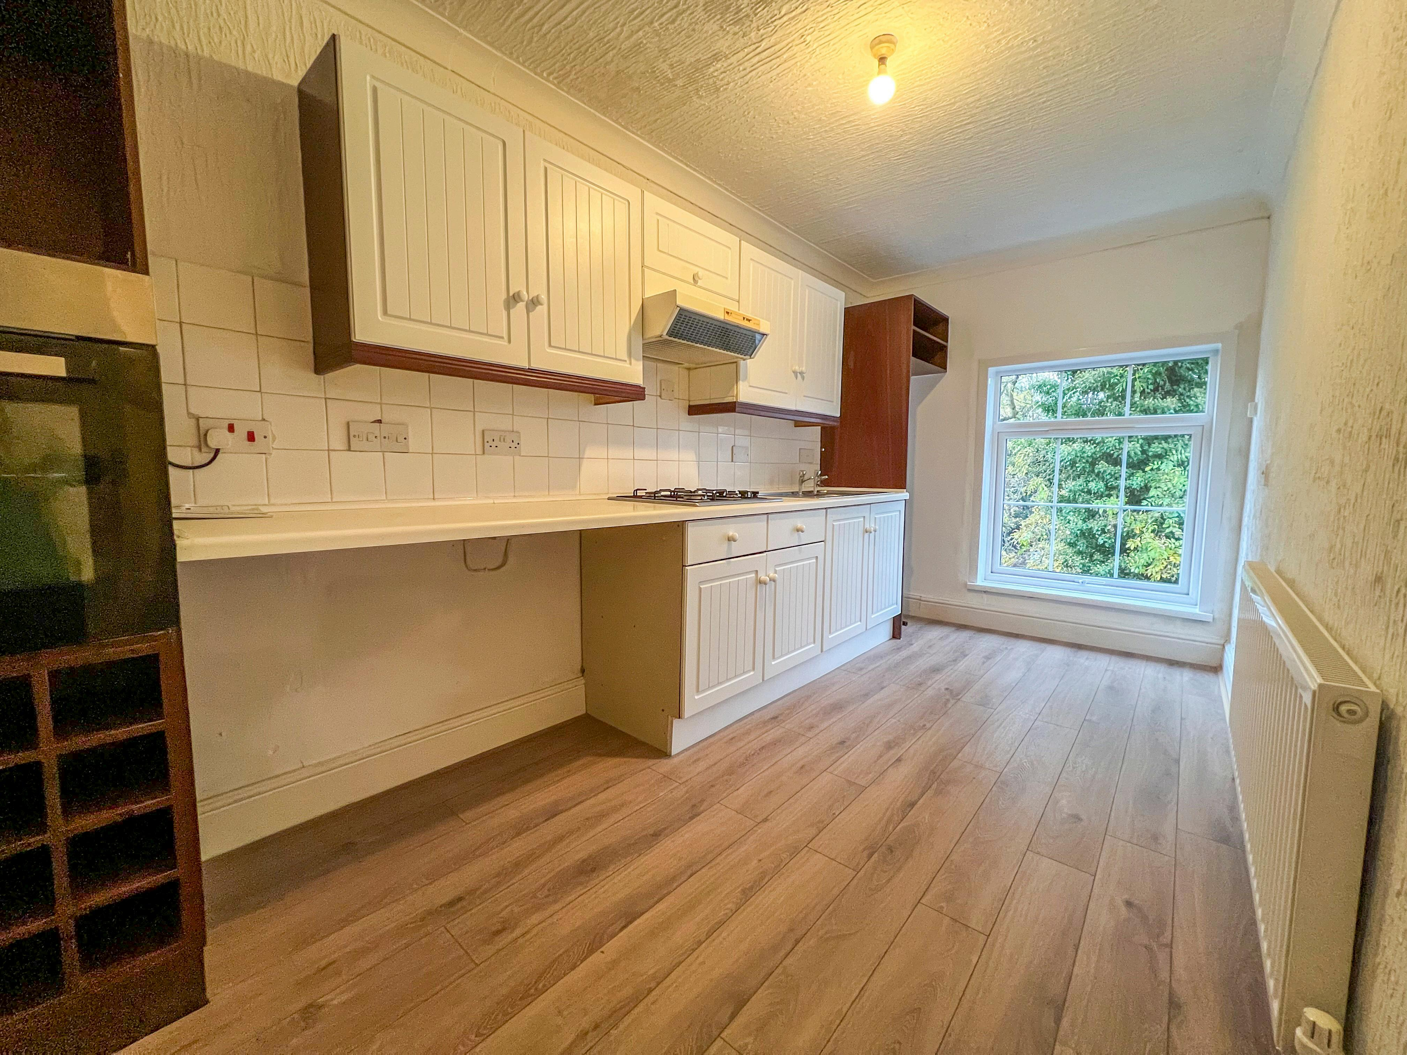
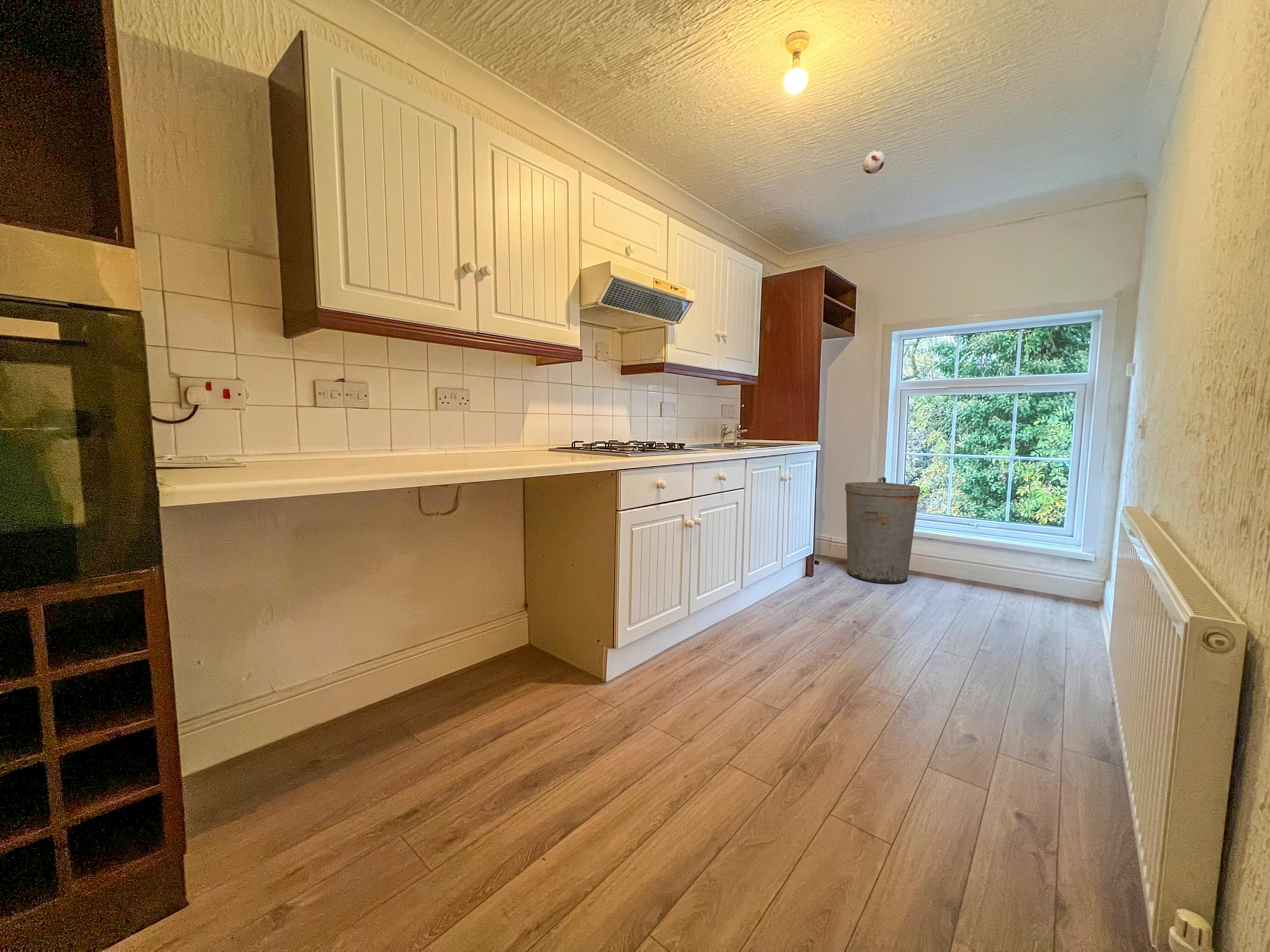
+ trash can [845,477,920,584]
+ smoke detector [862,150,885,174]
